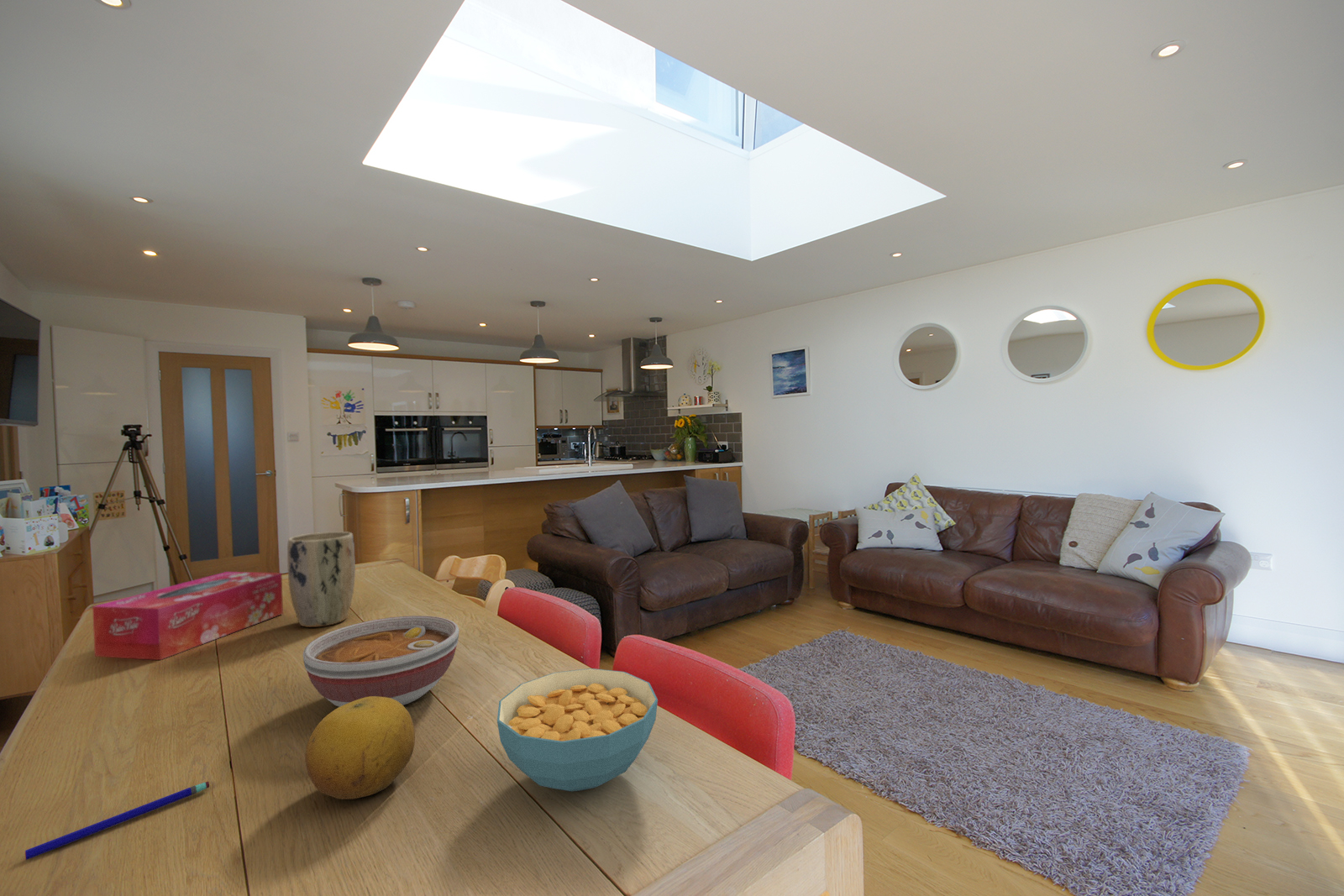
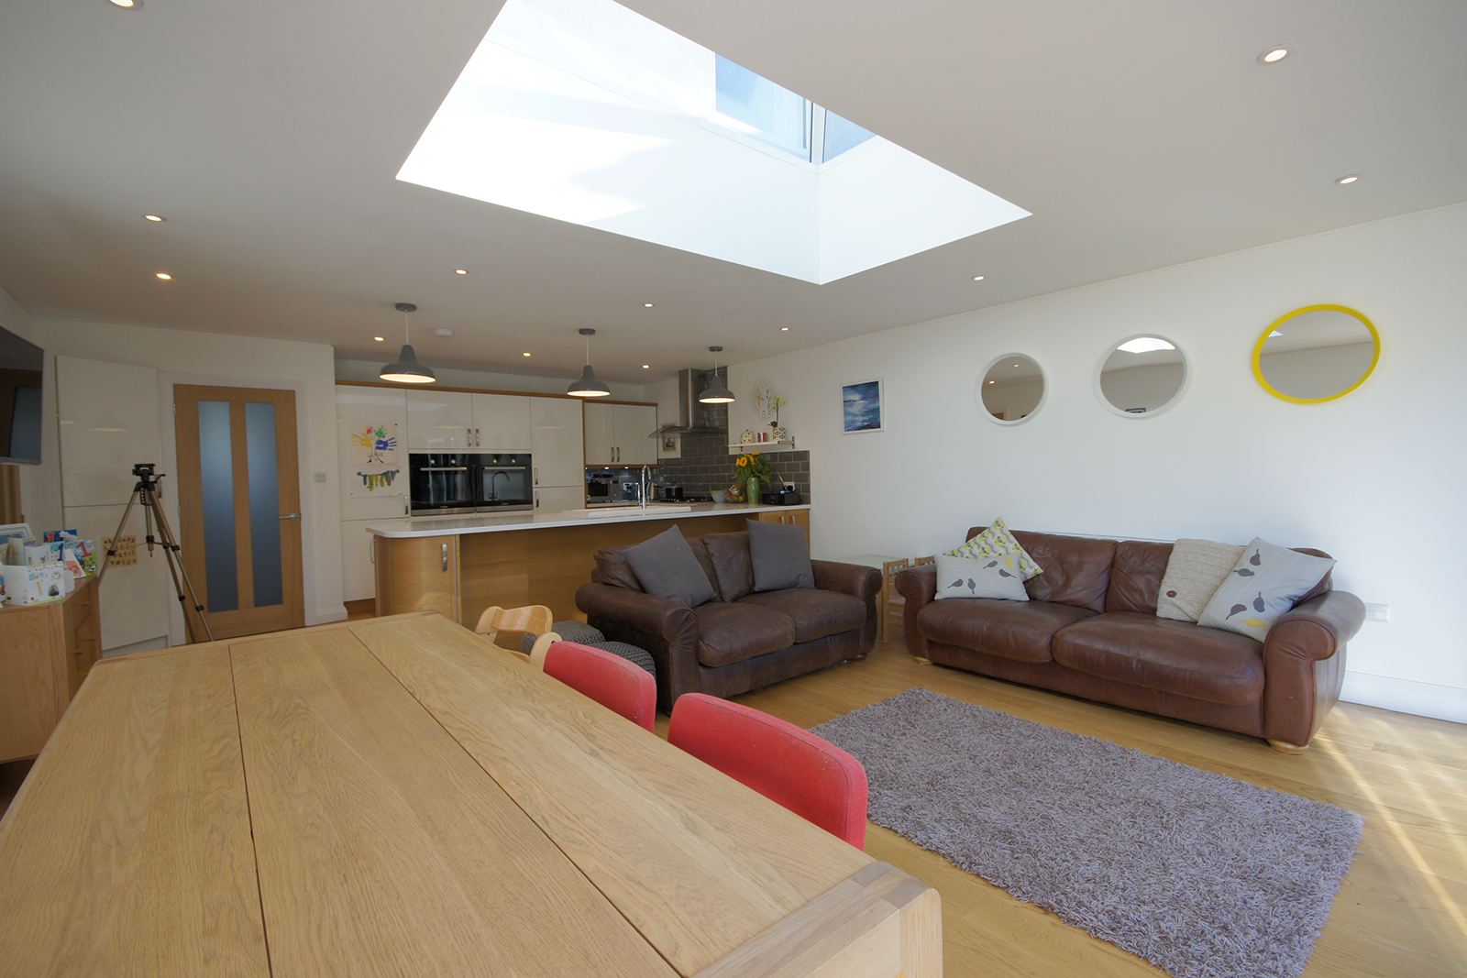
- fruit [304,696,416,800]
- plant pot [286,531,356,628]
- cereal bowl [496,668,659,792]
- bowl [302,615,459,707]
- tissue box [92,571,284,661]
- pen [24,781,210,861]
